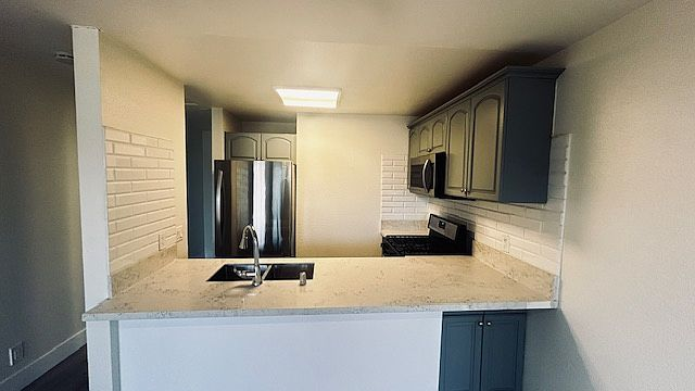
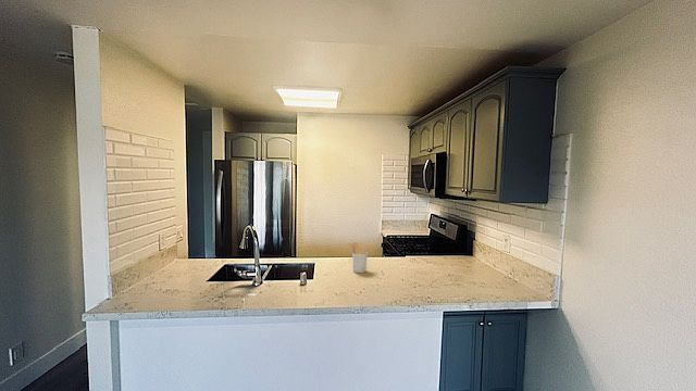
+ utensil holder [347,241,369,274]
